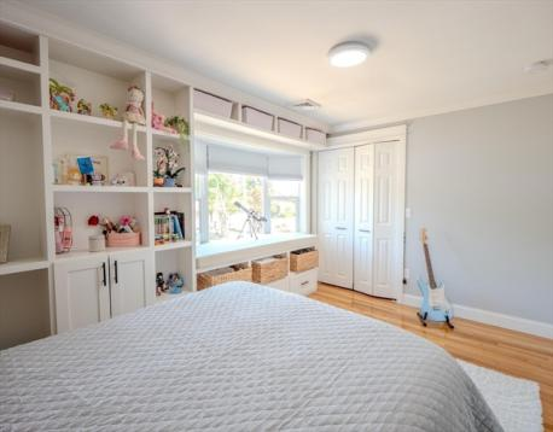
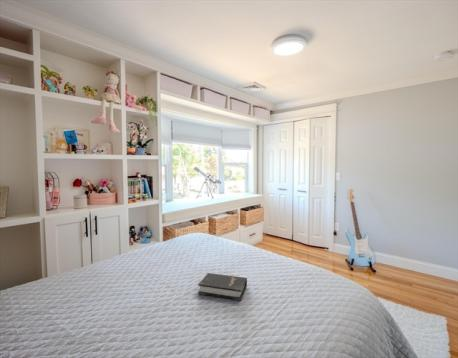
+ hardback book [197,272,248,302]
